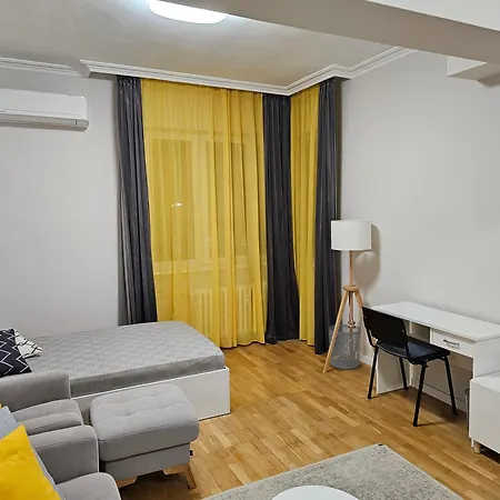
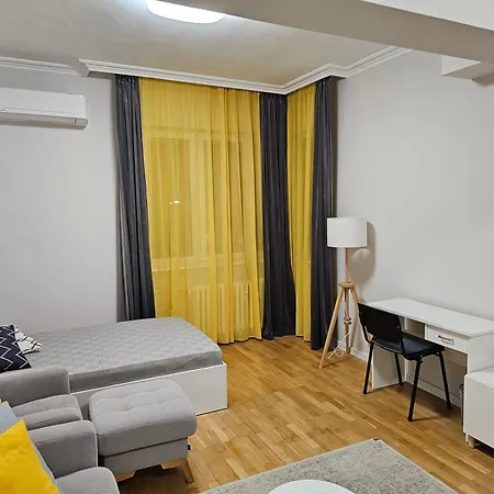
- waste bin [328,323,362,370]
